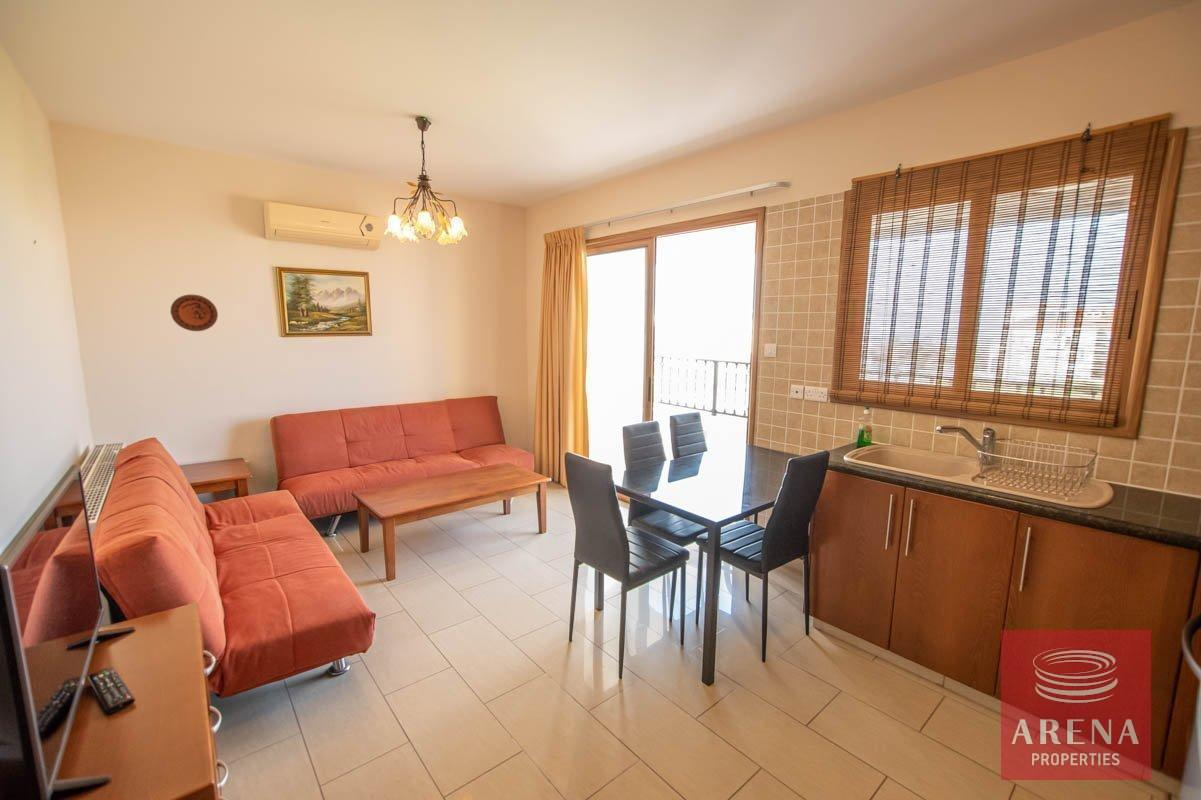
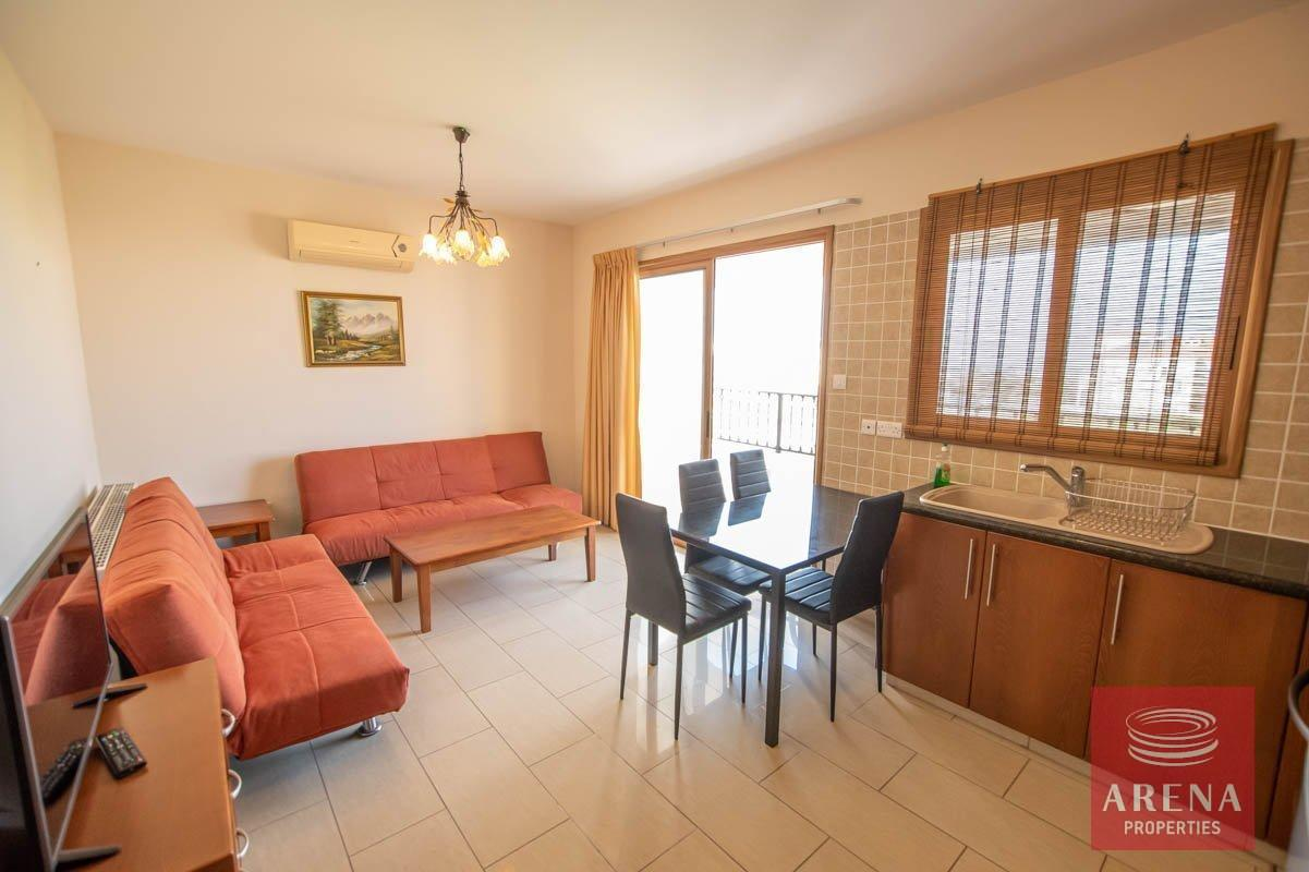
- decorative plate [170,293,219,332]
